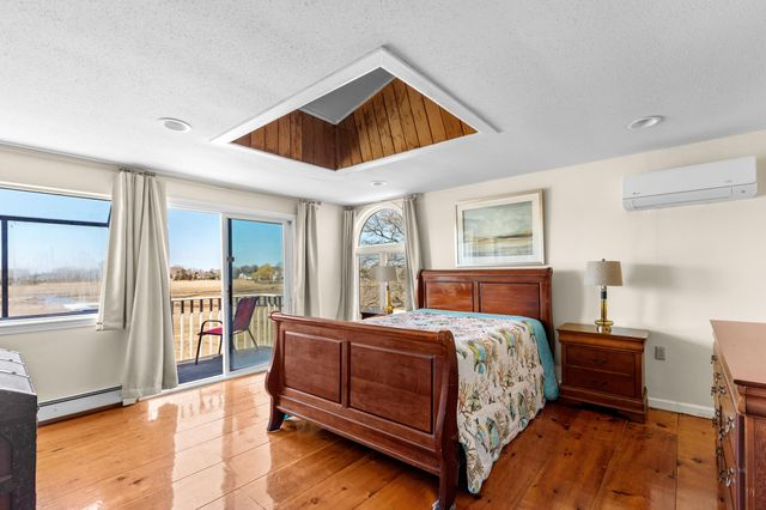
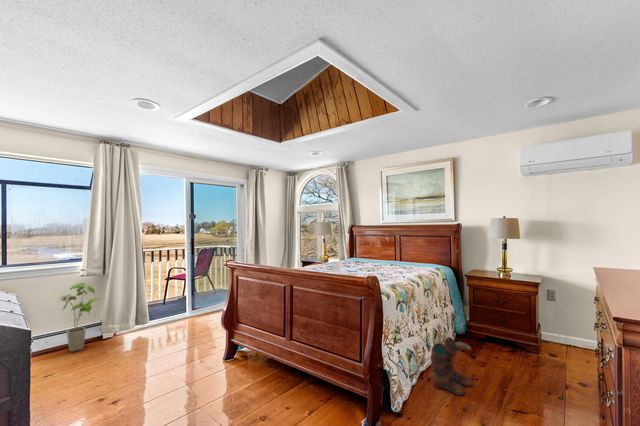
+ boots [430,336,474,397]
+ house plant [57,282,103,353]
